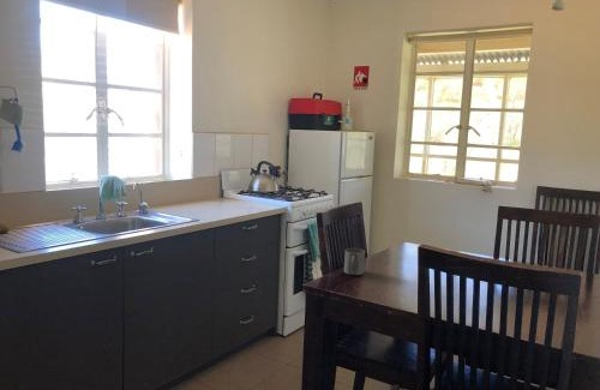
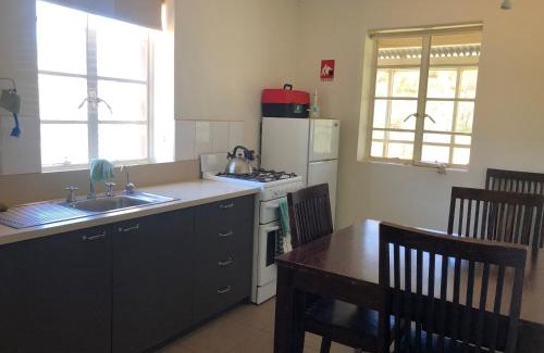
- mug [343,247,366,276]
